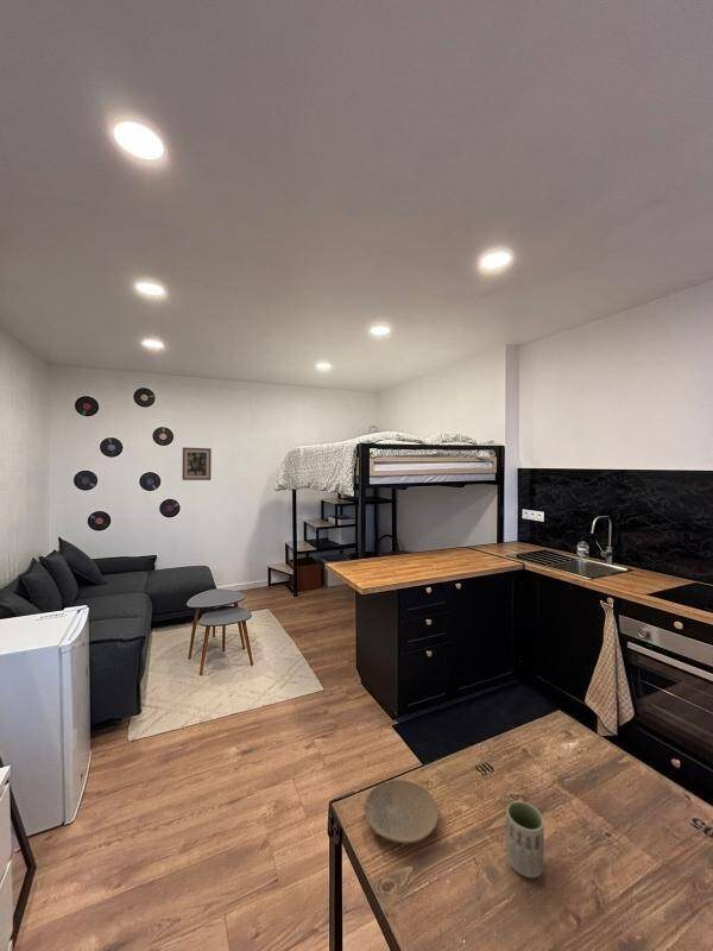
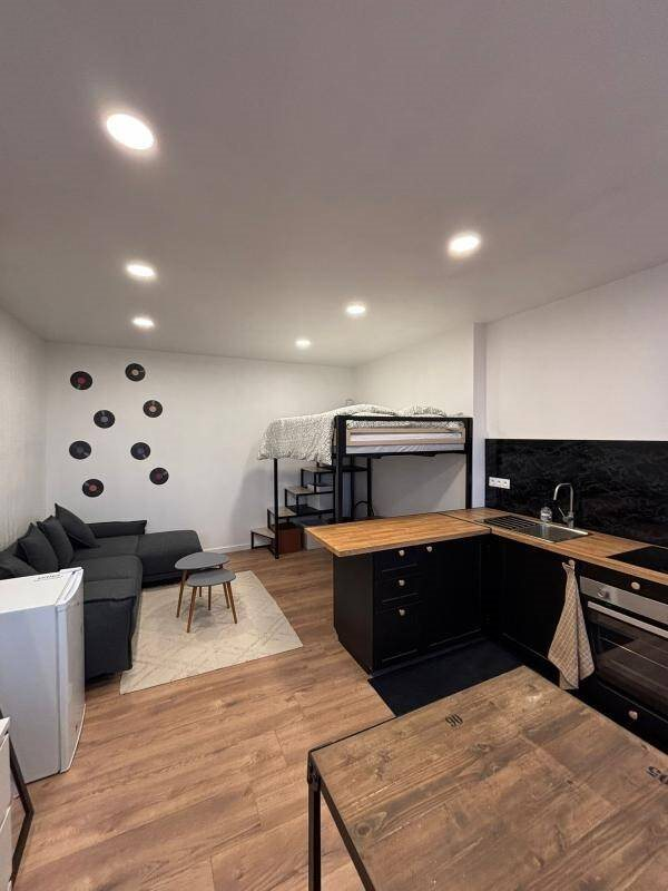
- plate [364,779,440,845]
- cup [505,800,545,878]
- wall art [181,446,213,481]
